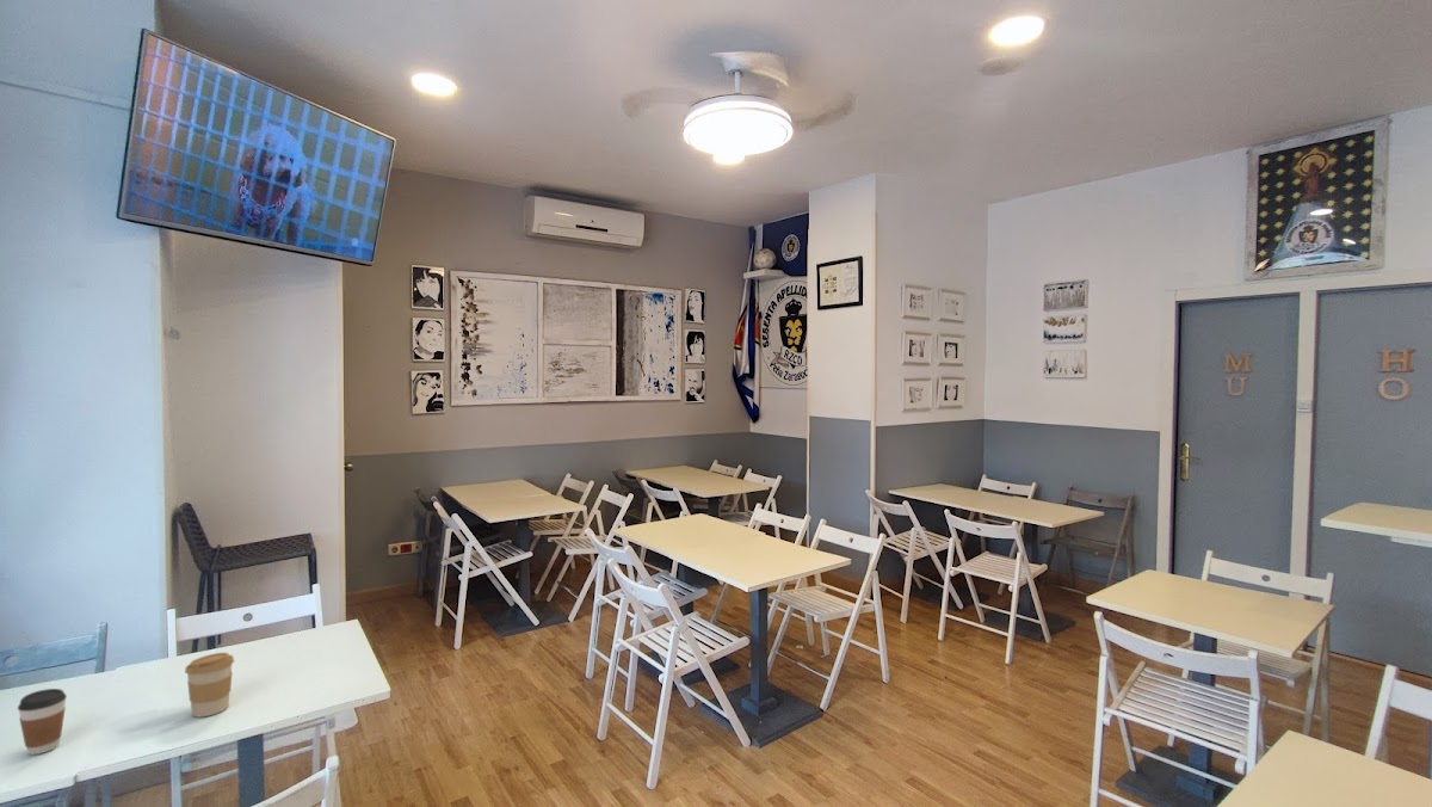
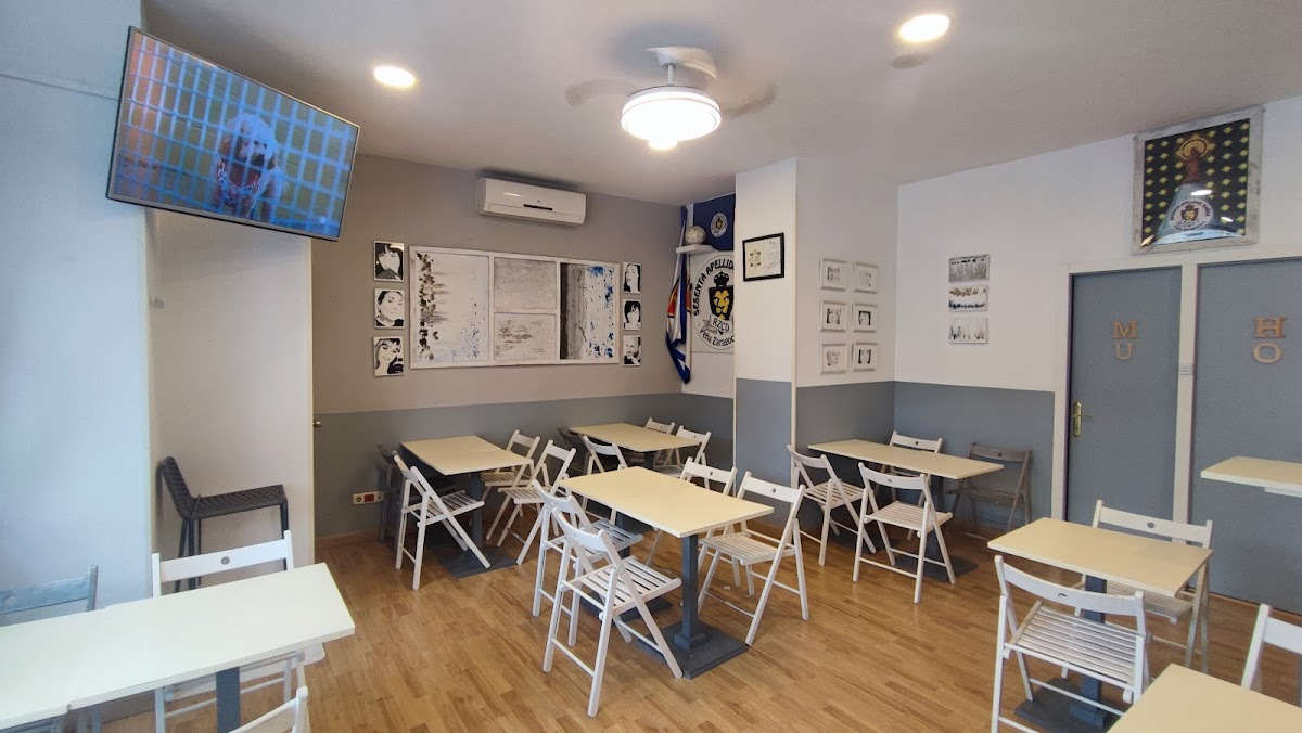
- coffee cup [184,652,235,717]
- coffee cup [17,688,68,756]
